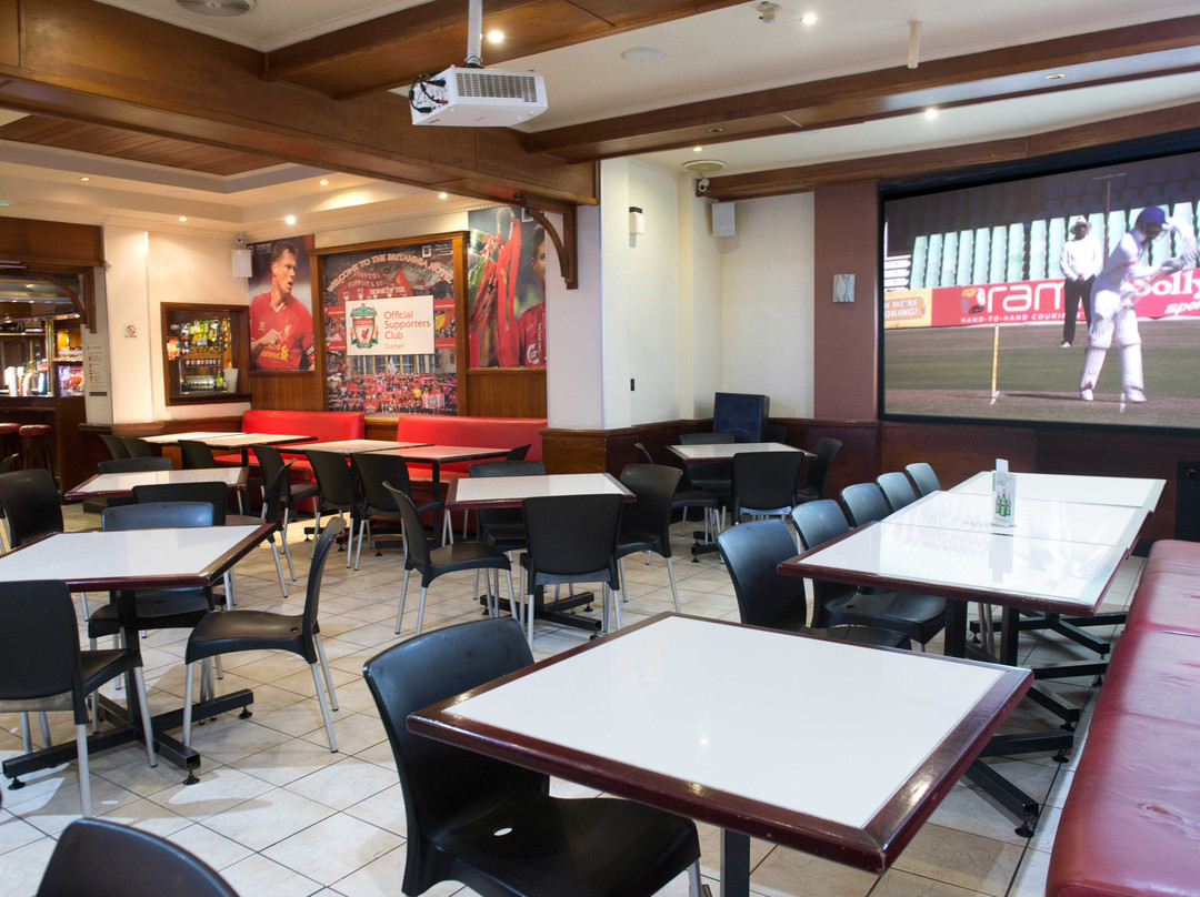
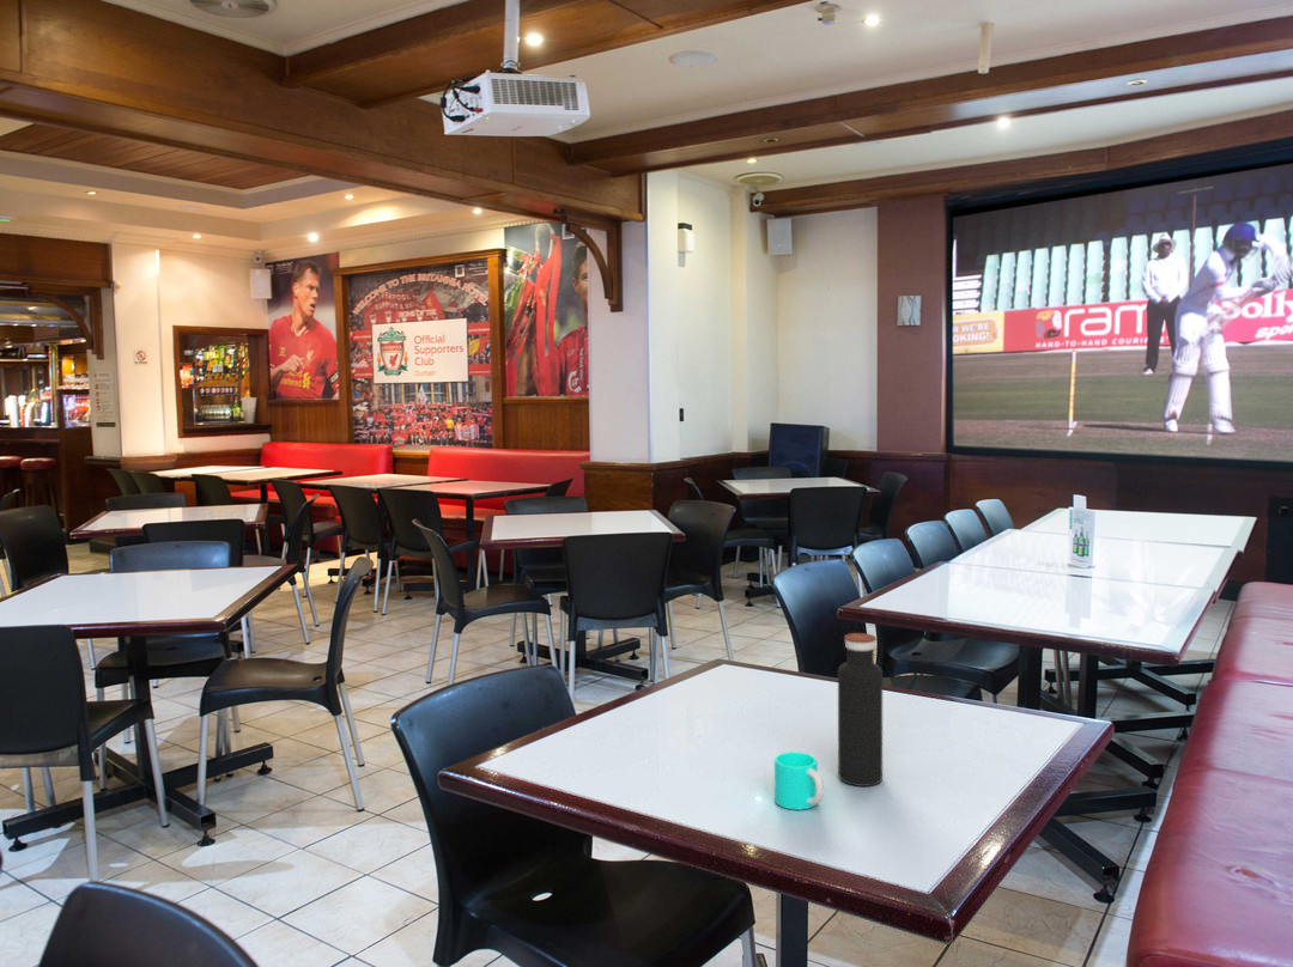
+ water bottle [837,632,884,787]
+ cup [773,750,825,811]
